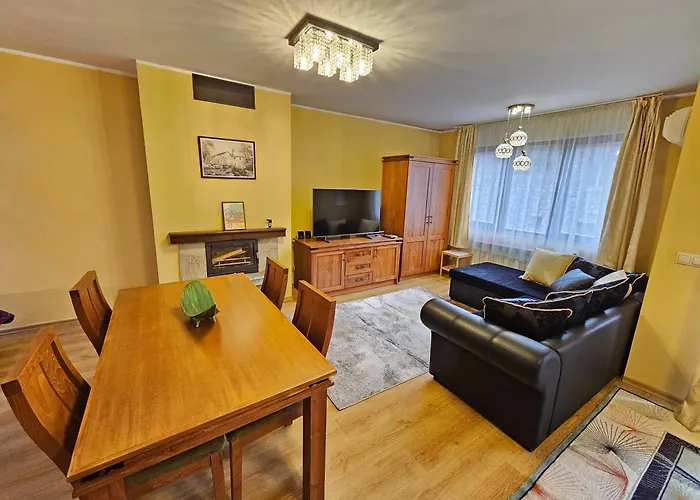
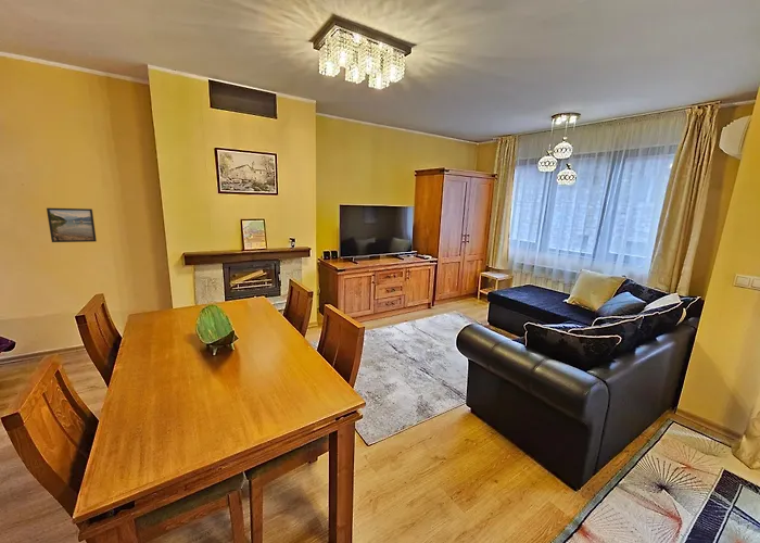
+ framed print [46,207,98,243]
